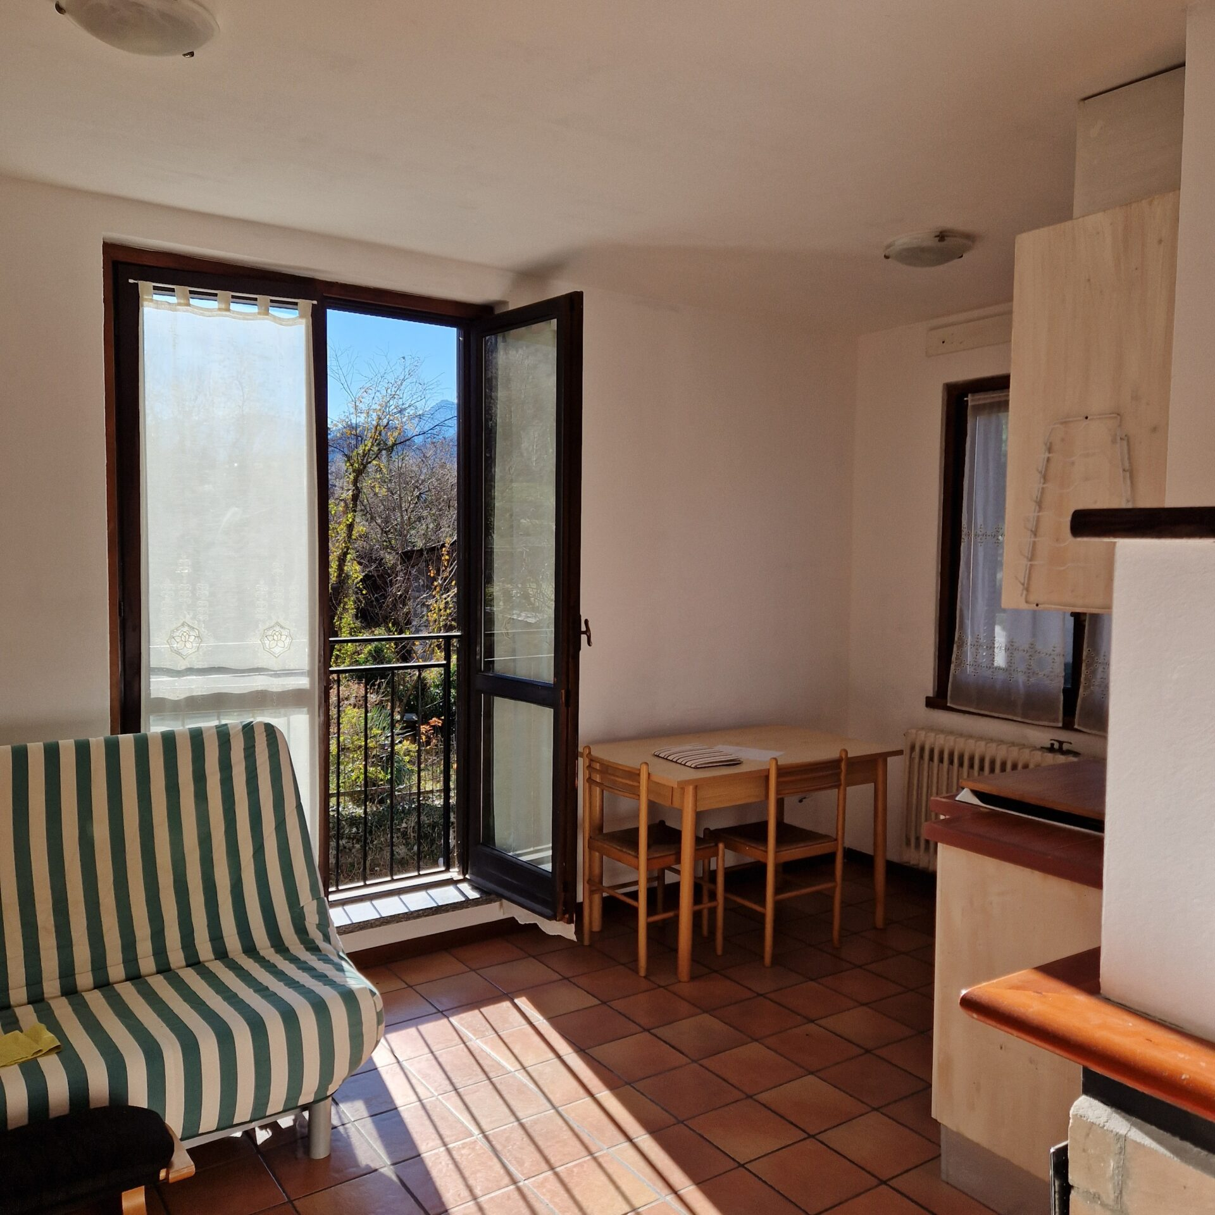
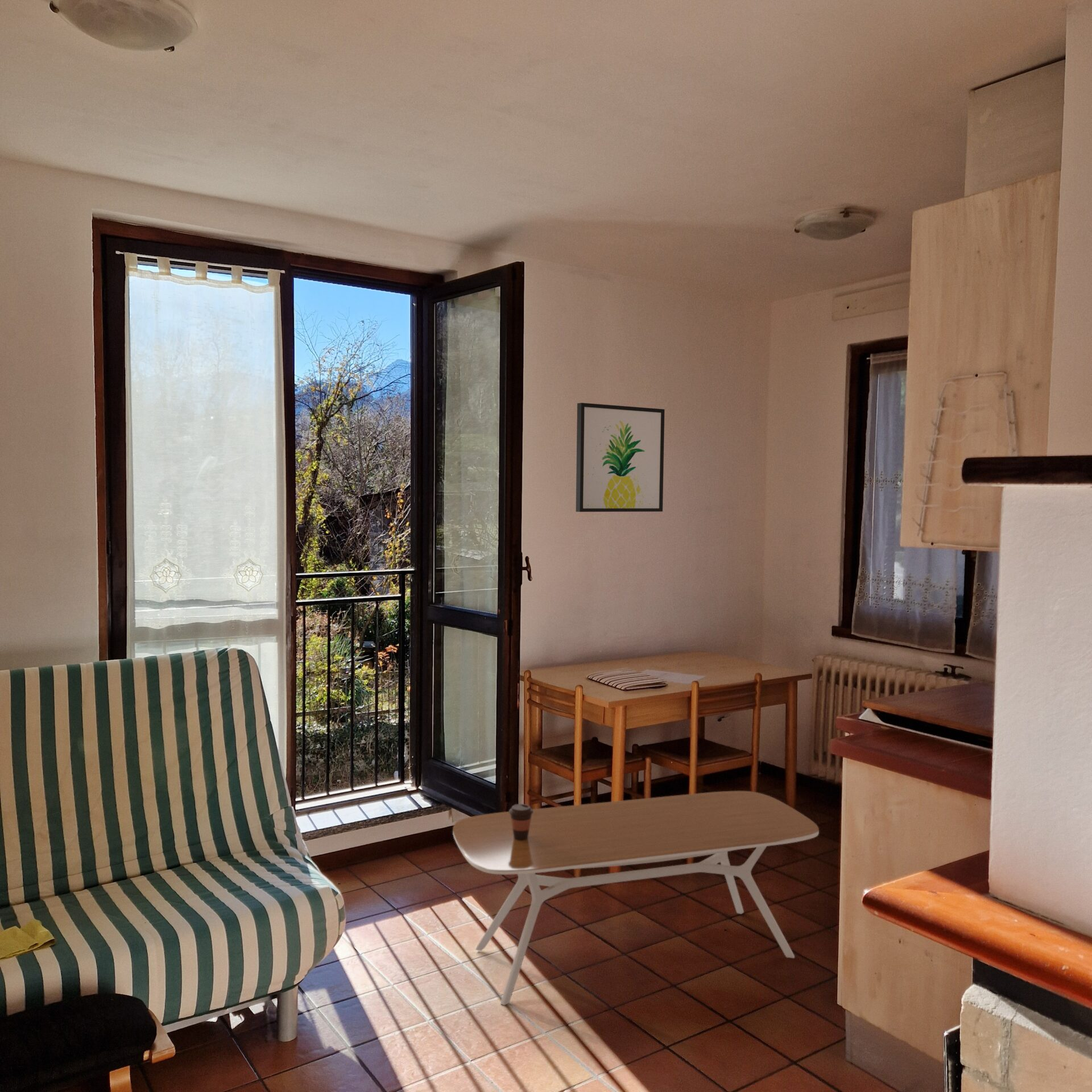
+ wall art [575,402,665,512]
+ coffee table [452,791,820,1006]
+ coffee cup [508,803,533,840]
